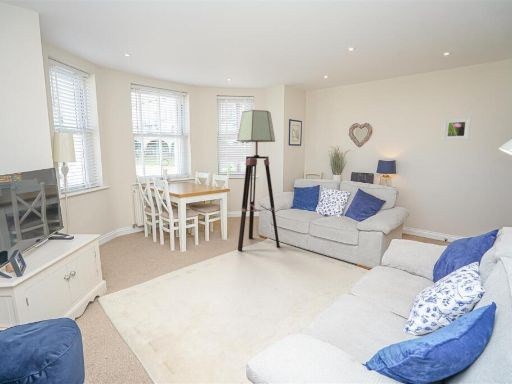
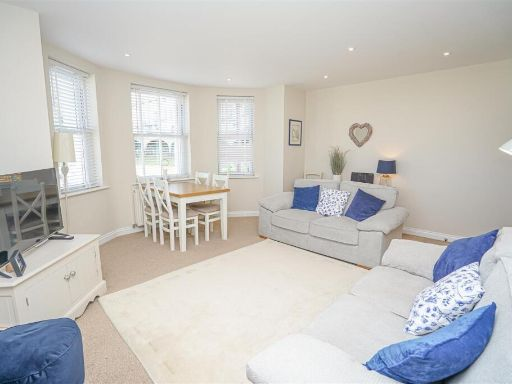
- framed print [442,117,472,141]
- floor lamp [236,109,280,252]
